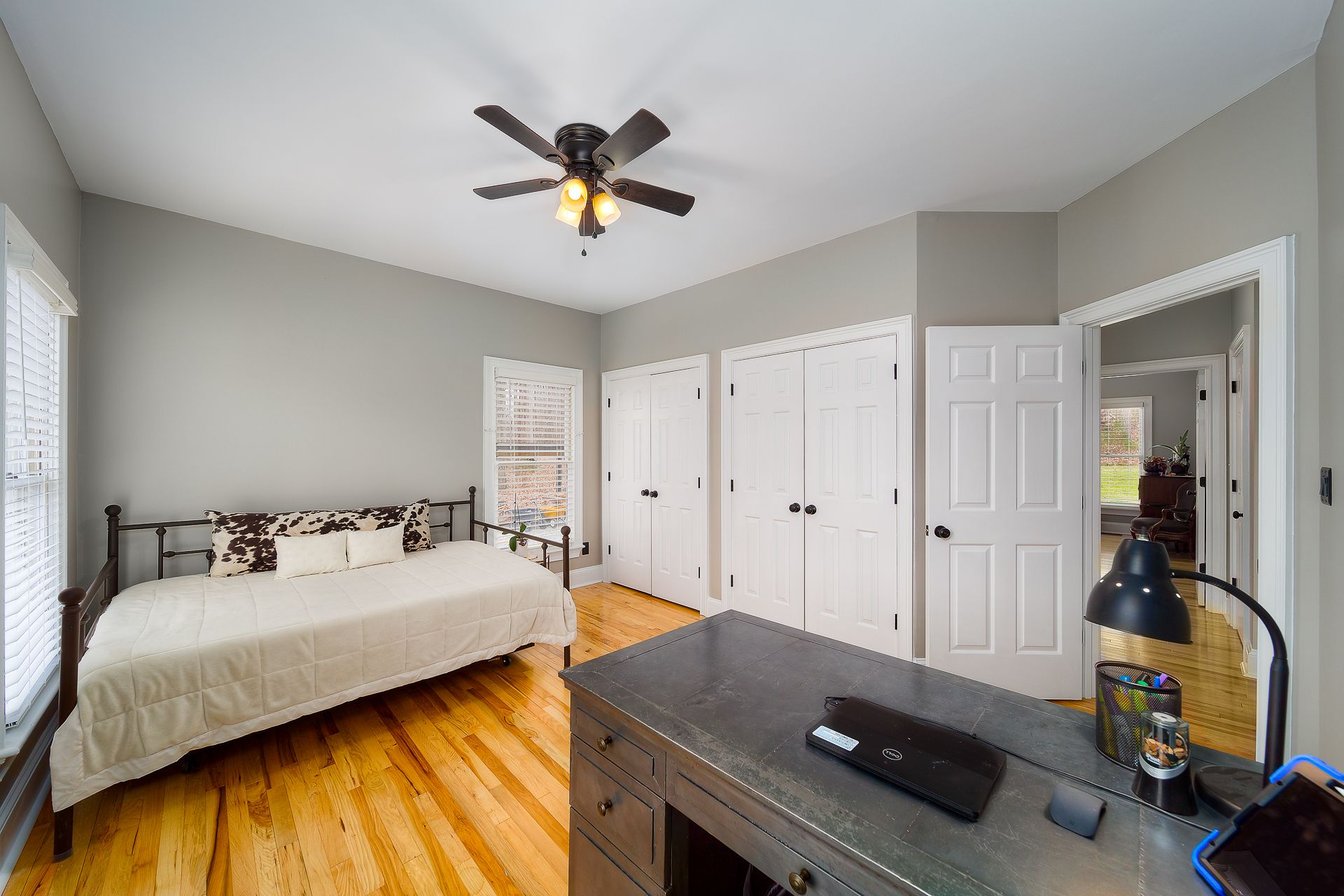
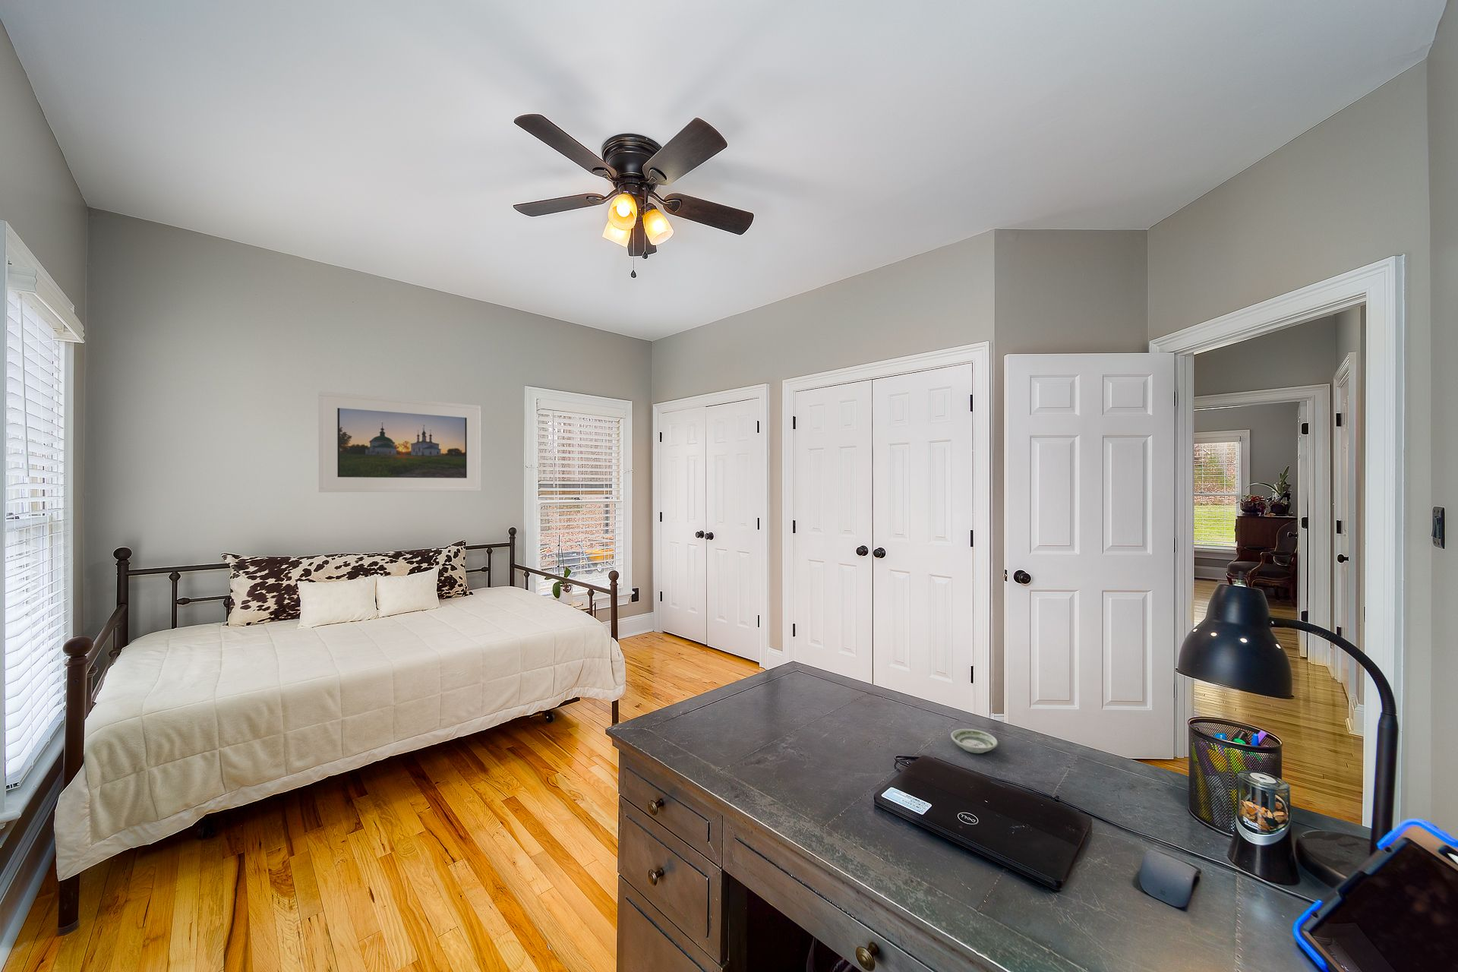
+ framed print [318,391,482,493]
+ saucer [950,728,999,754]
